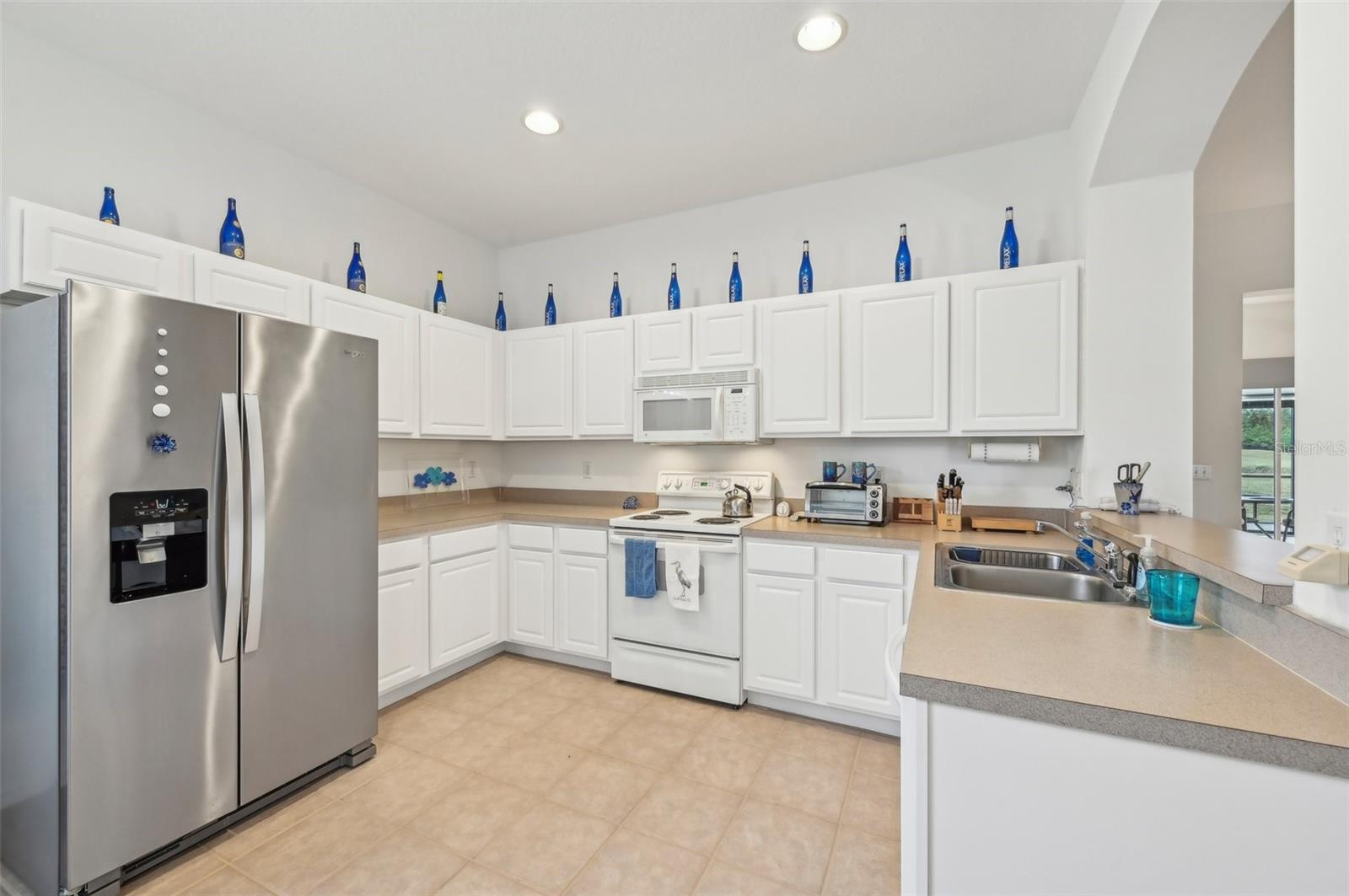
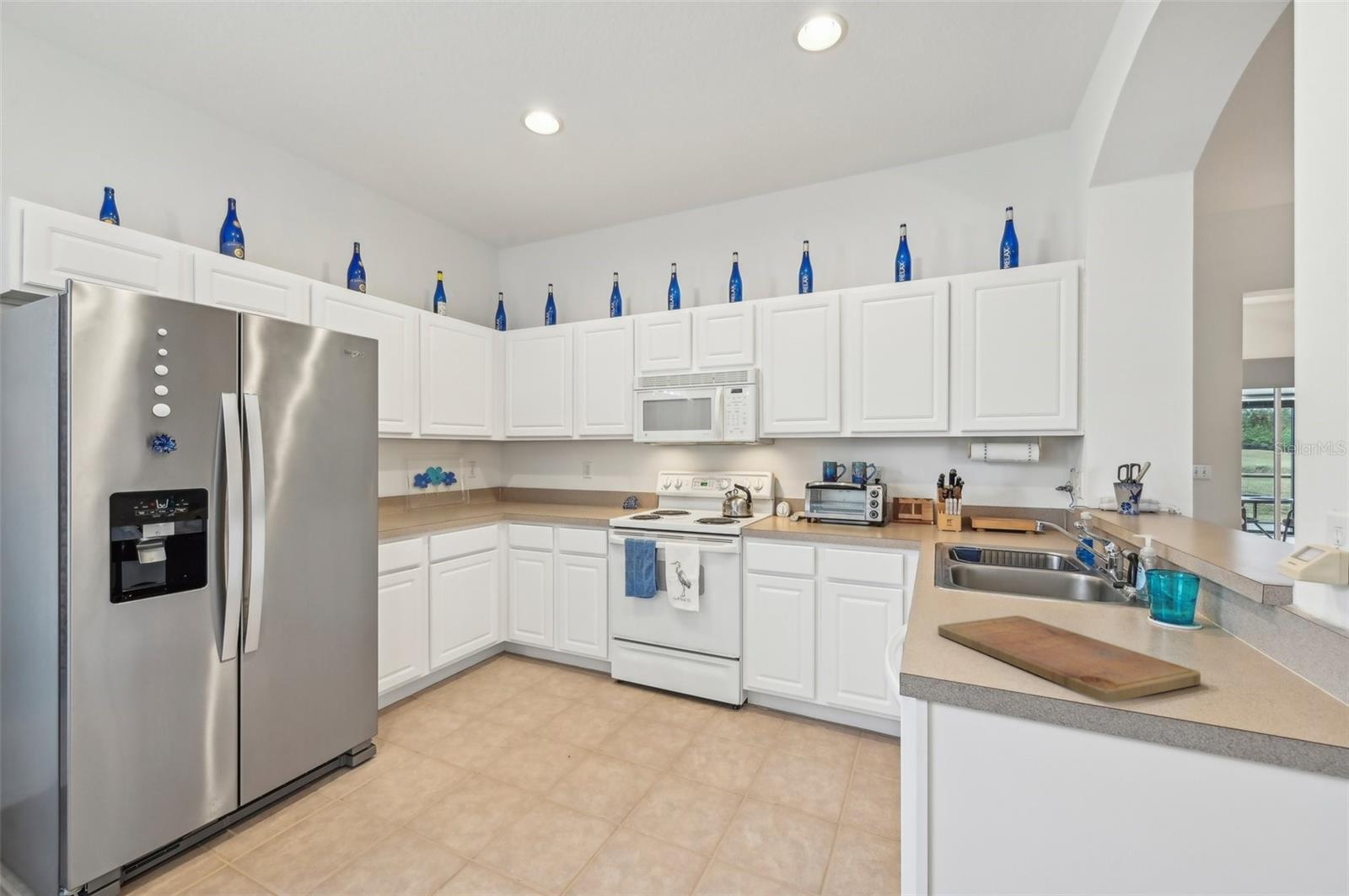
+ cutting board [937,614,1201,703]
